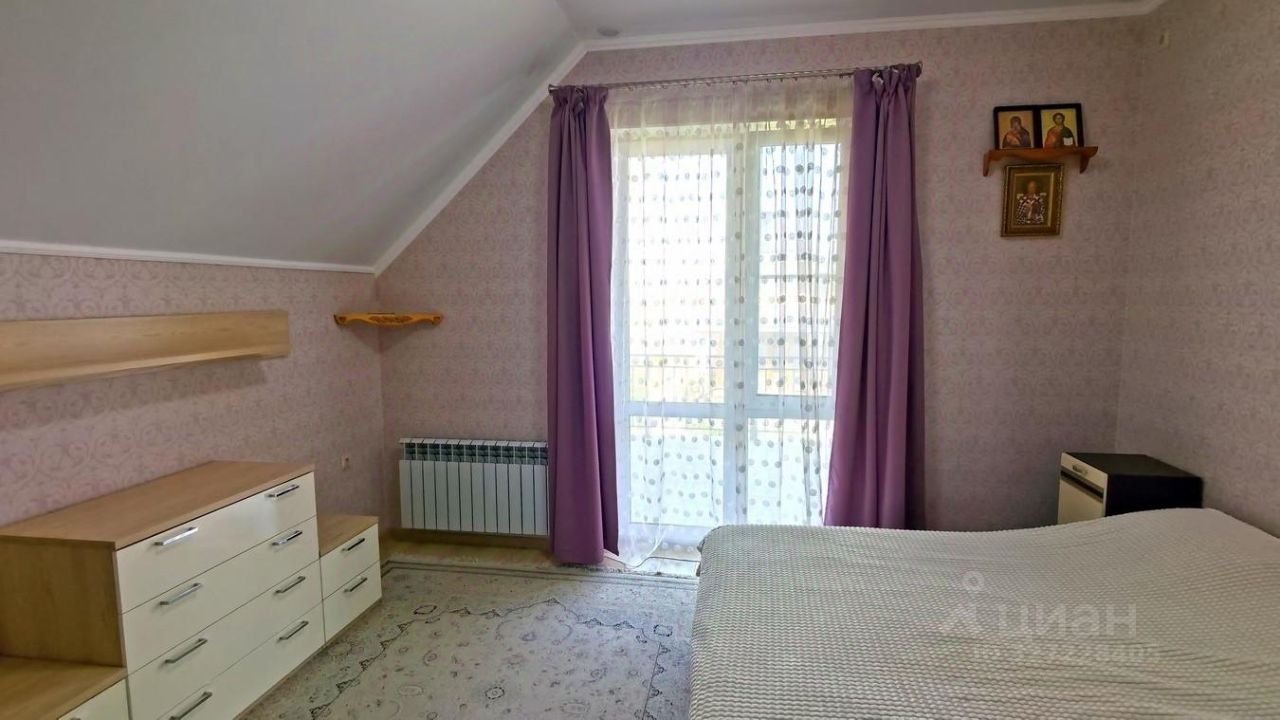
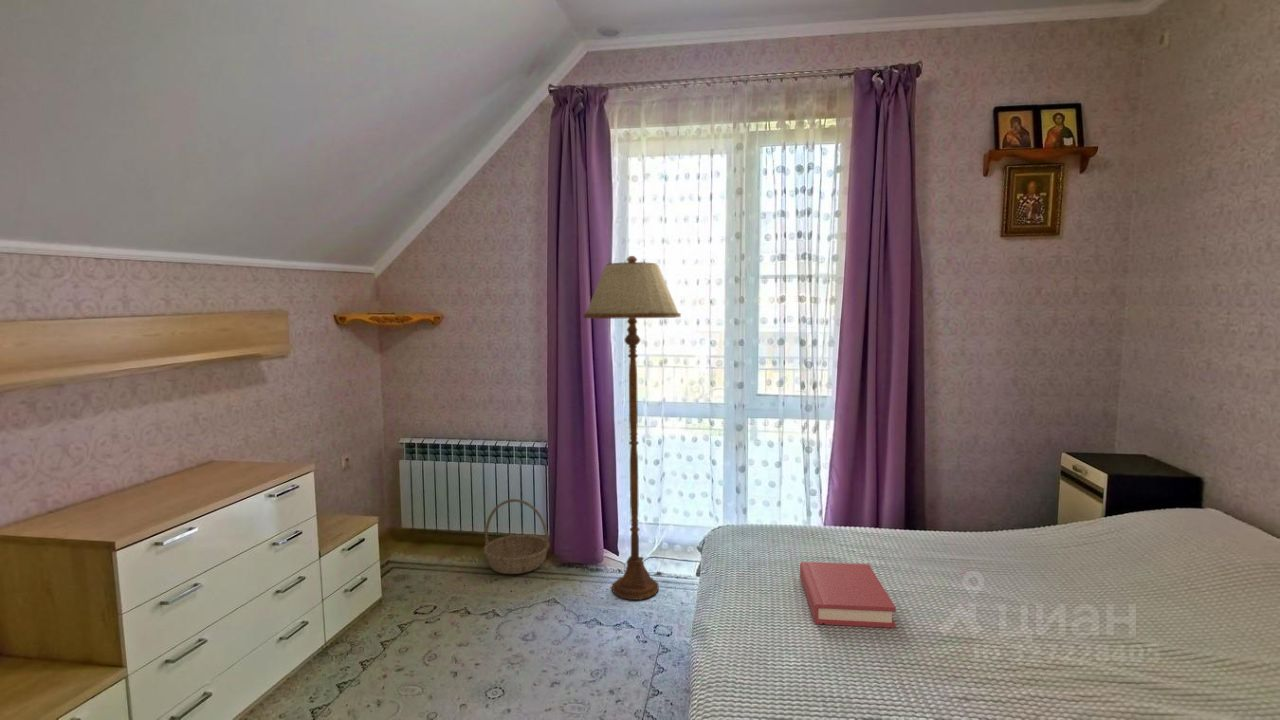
+ basket [483,498,550,575]
+ floor lamp [583,255,682,601]
+ hardback book [799,561,897,629]
